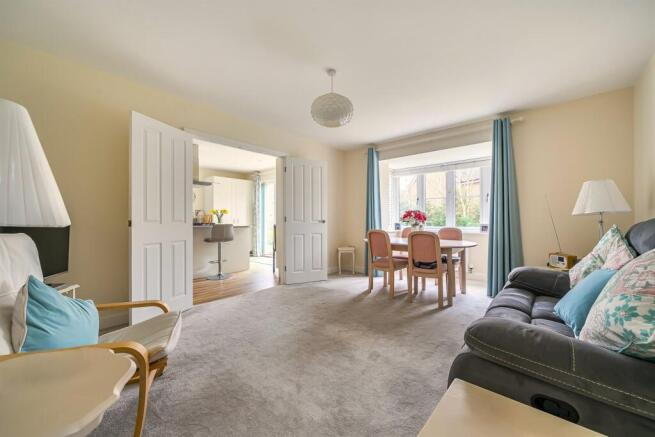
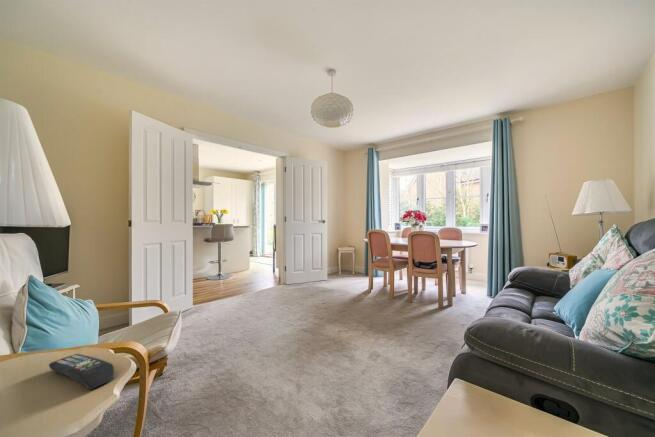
+ remote control [48,353,115,391]
